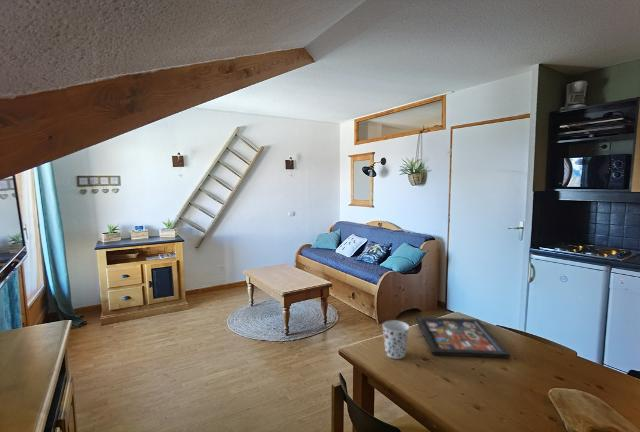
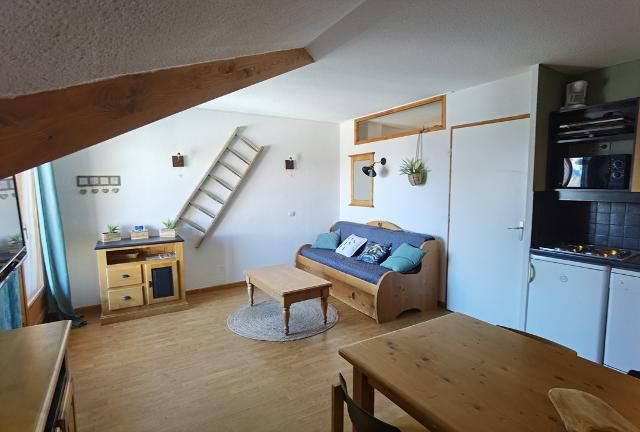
- decorative tray [415,316,511,359]
- cup [381,319,410,360]
